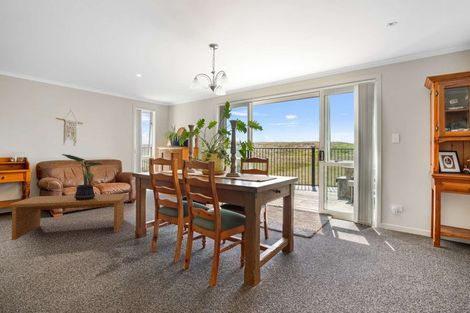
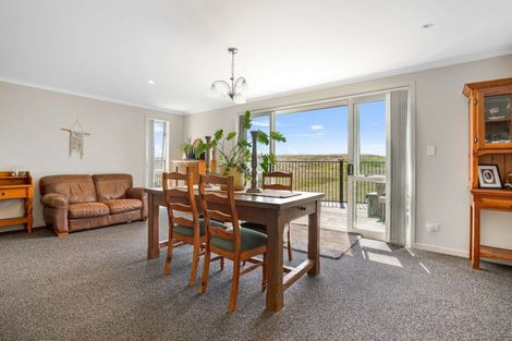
- coffee table [8,193,128,241]
- potted plant [61,153,104,200]
